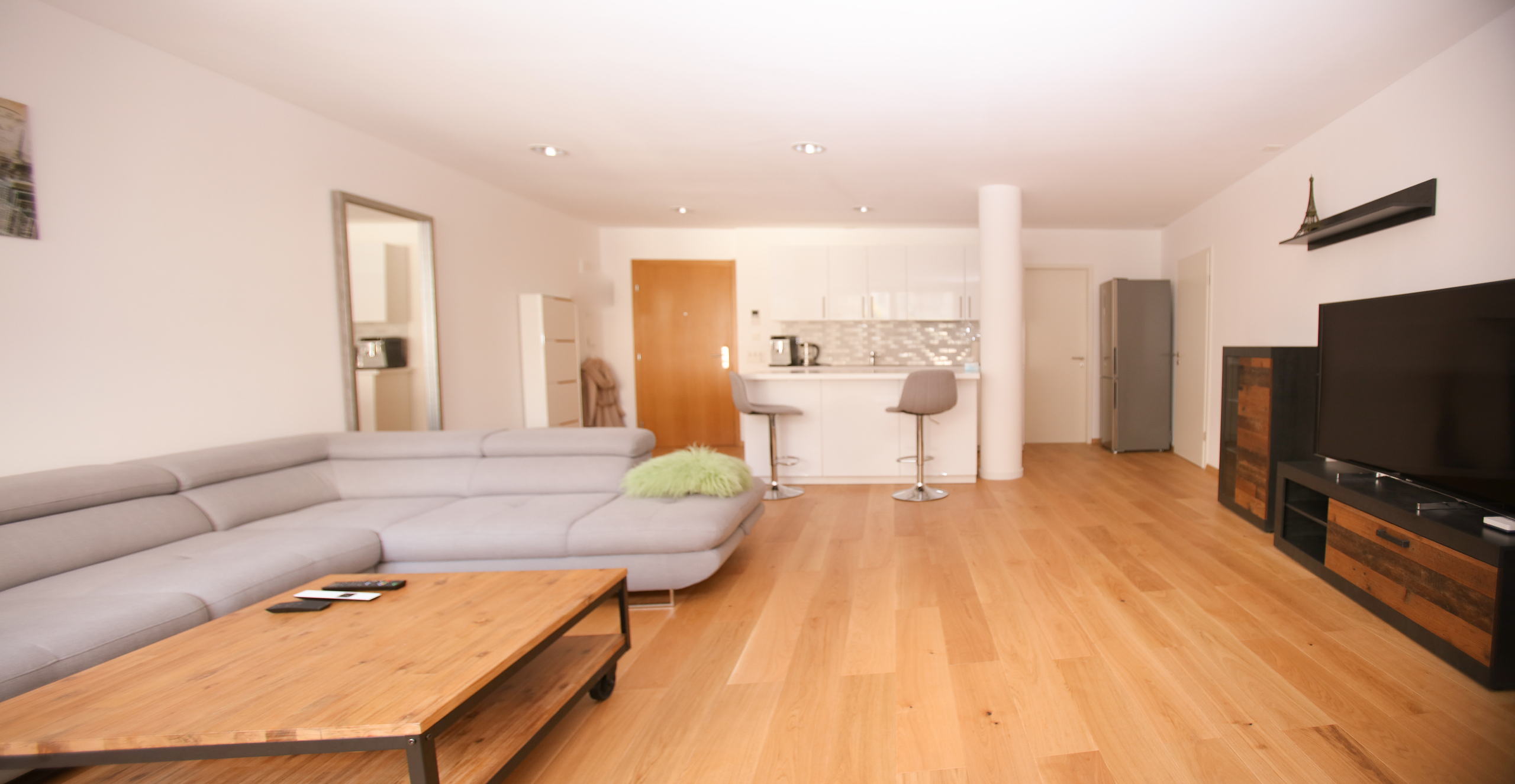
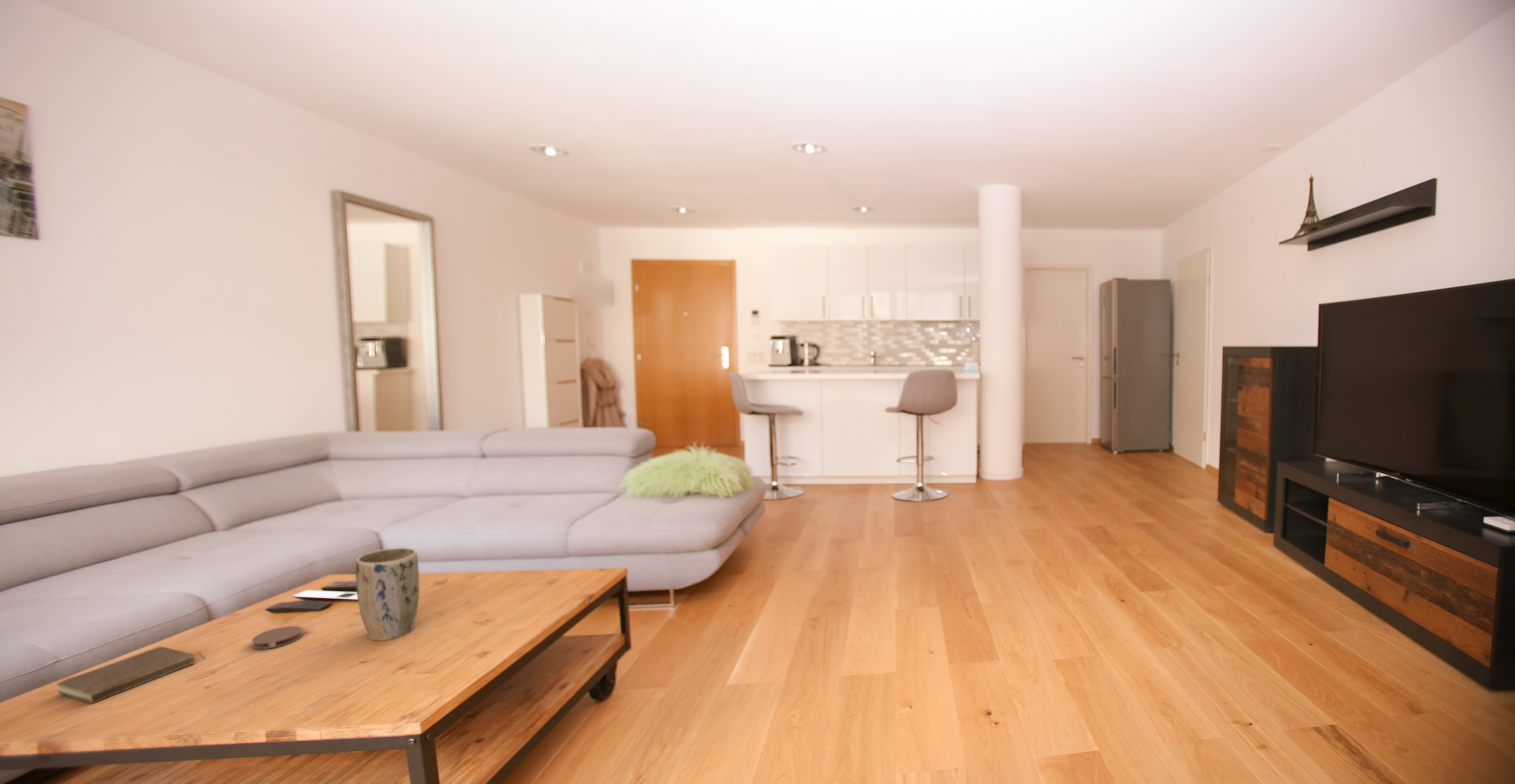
+ book [56,646,207,704]
+ plant pot [355,547,420,641]
+ coaster [251,625,303,650]
